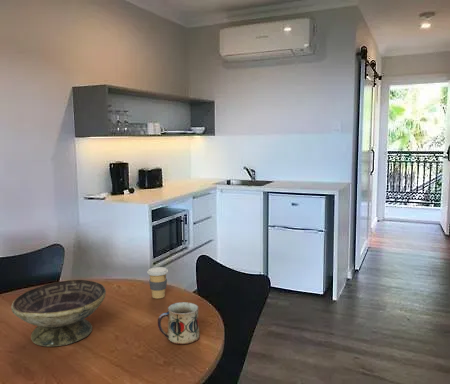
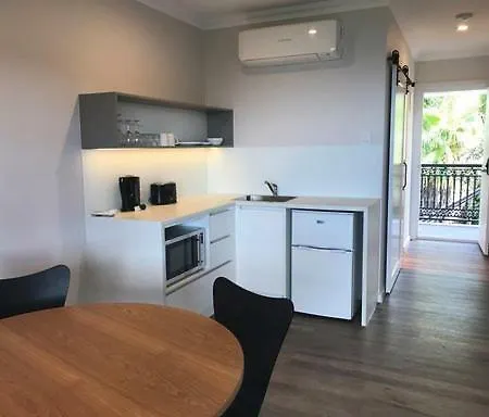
- decorative bowl [10,279,107,348]
- mug [157,301,200,345]
- coffee cup [146,266,169,299]
